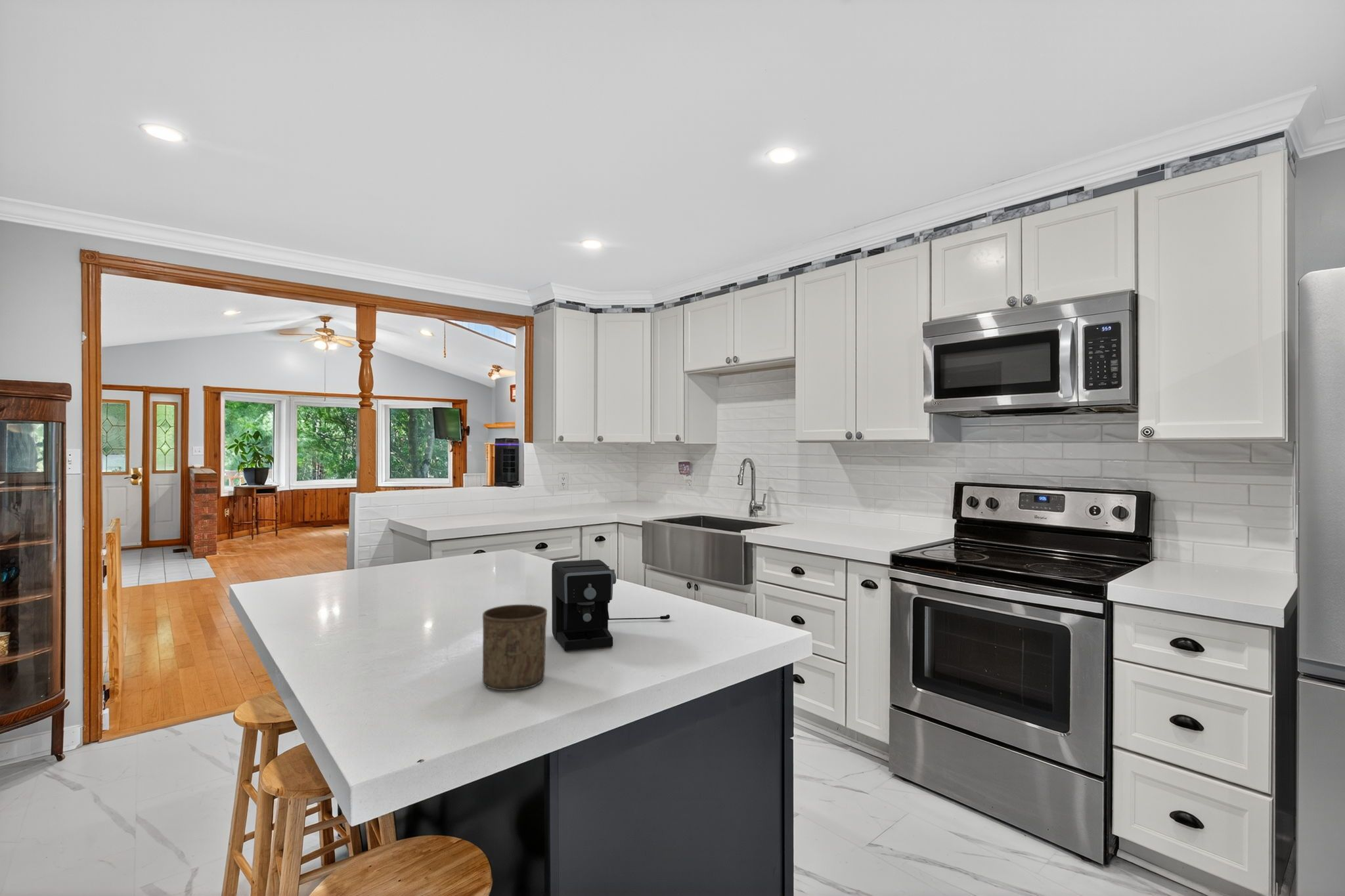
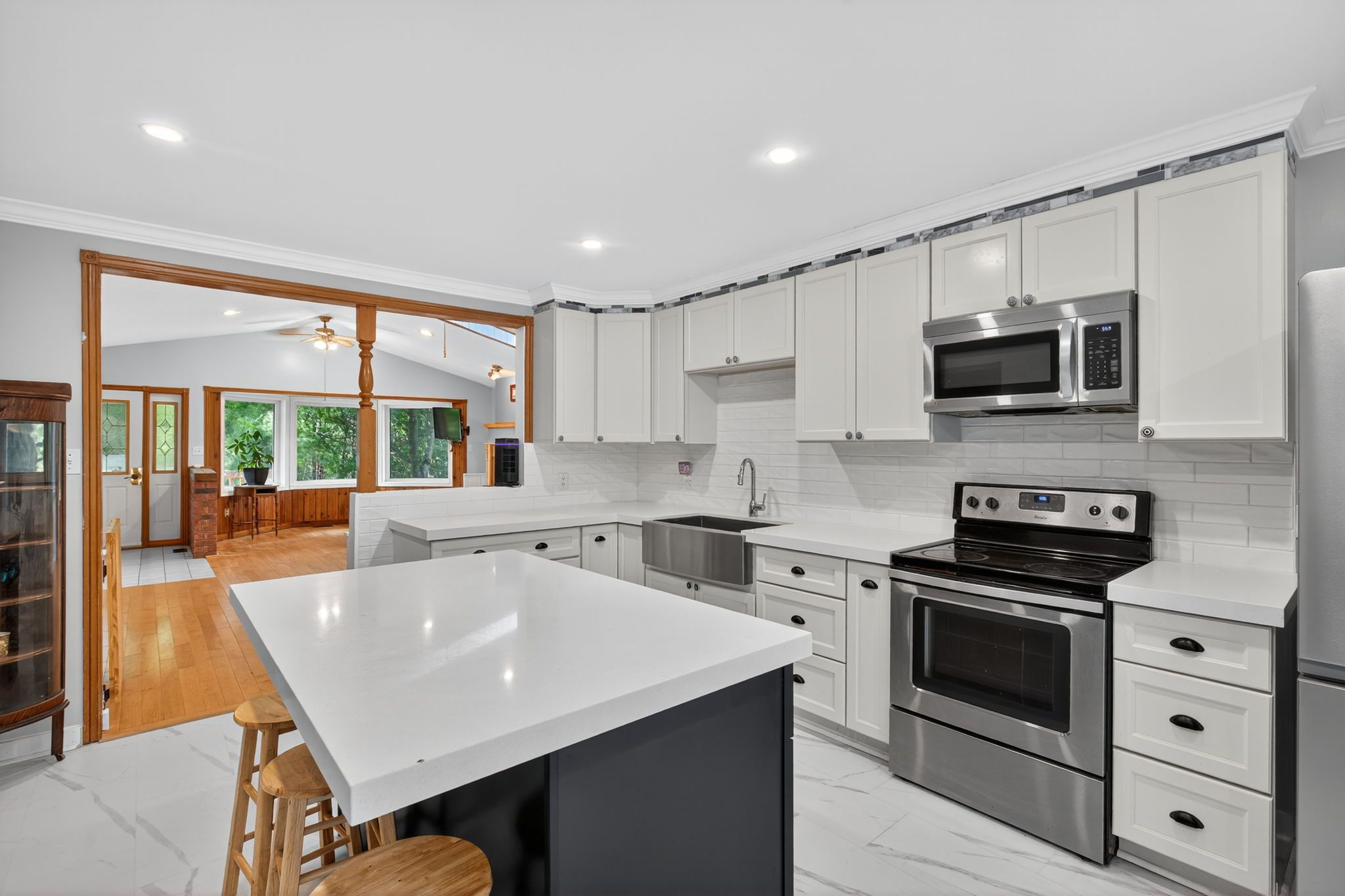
- cup [482,604,548,691]
- coffee maker [551,559,671,651]
